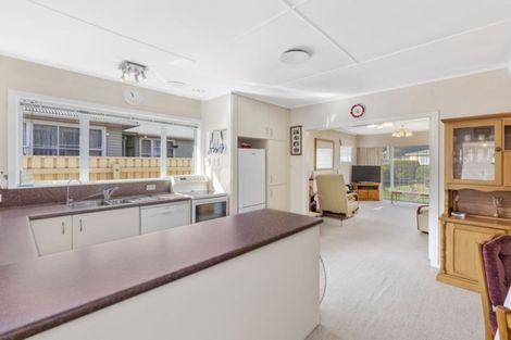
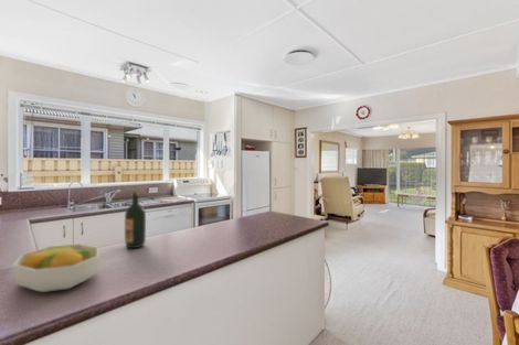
+ wine bottle [124,190,147,249]
+ fruit bowl [11,242,100,293]
